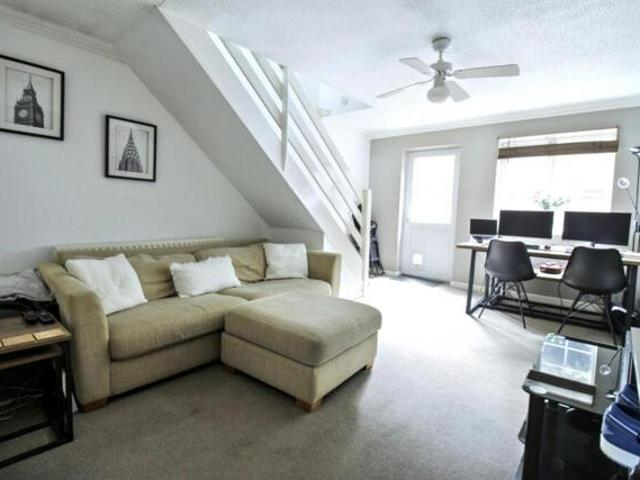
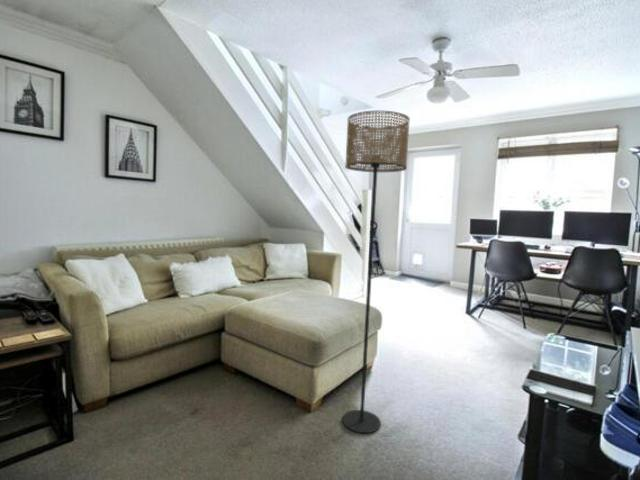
+ floor lamp [342,110,411,434]
